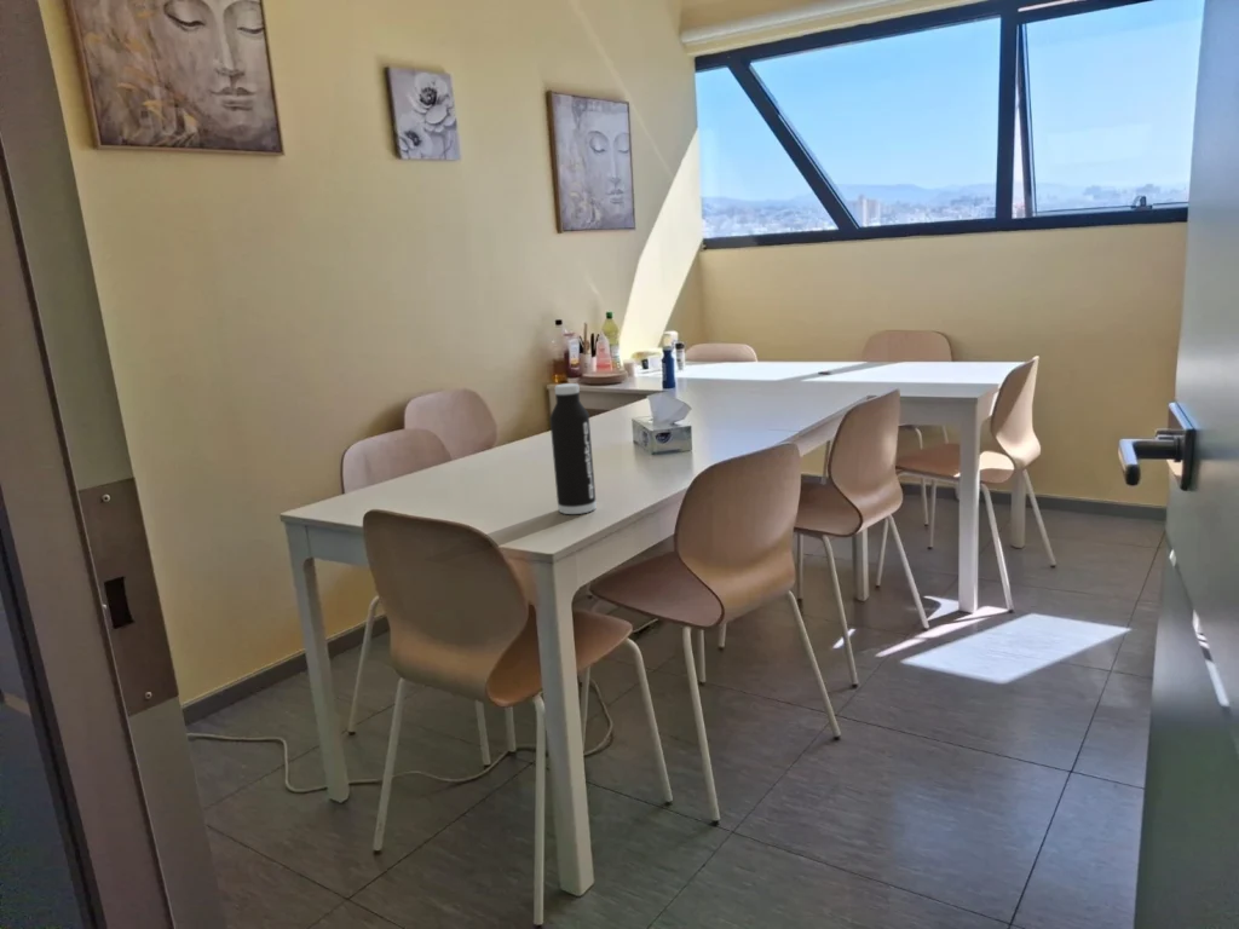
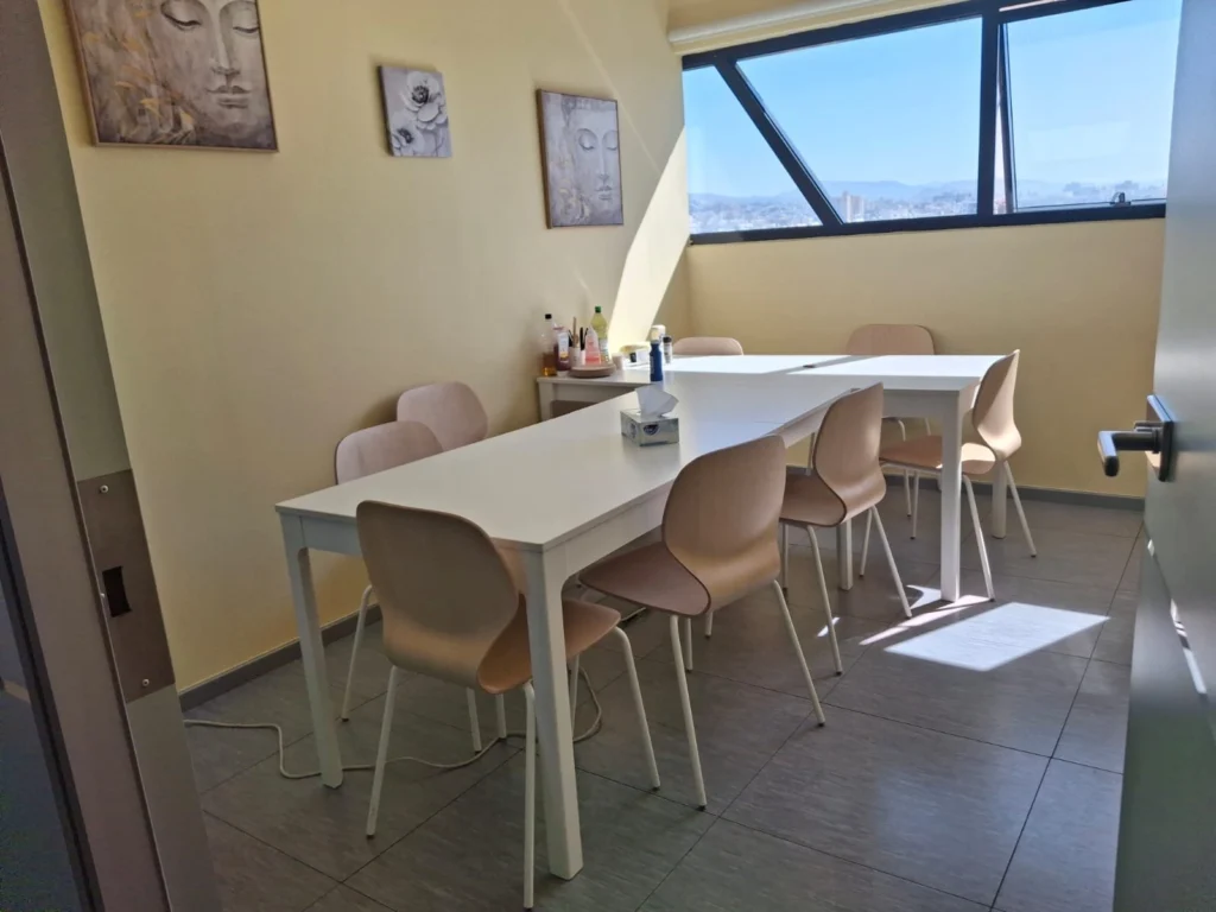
- water bottle [548,382,598,515]
